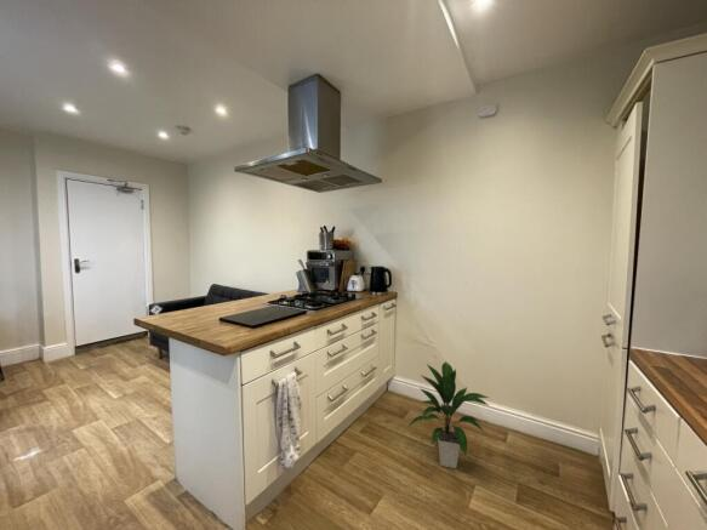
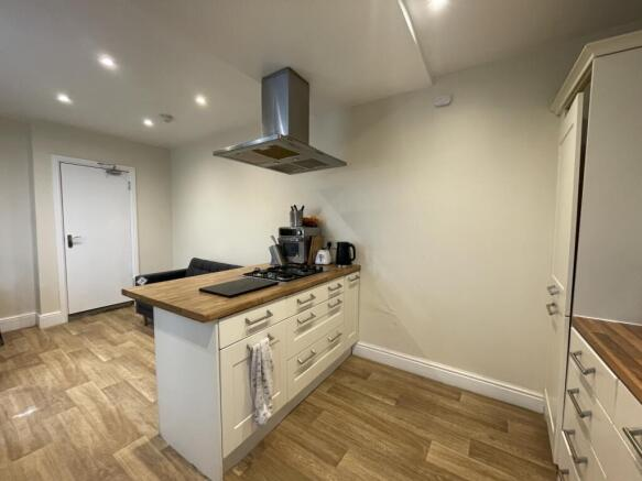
- indoor plant [407,360,490,469]
